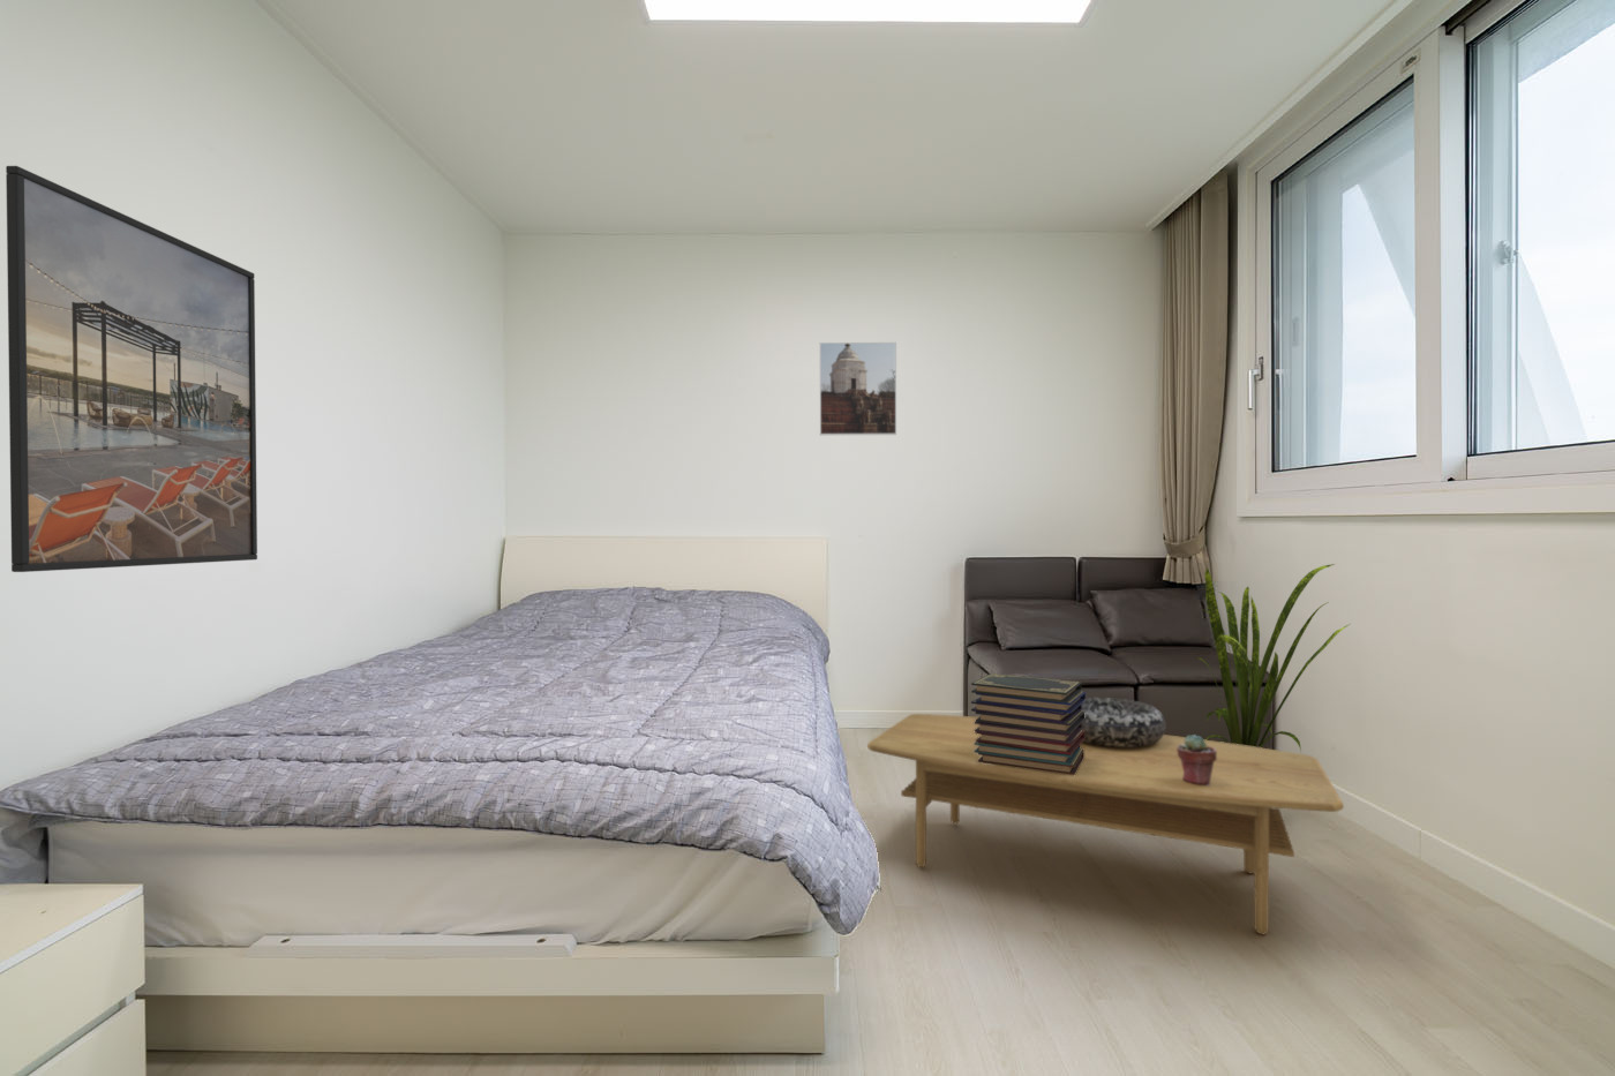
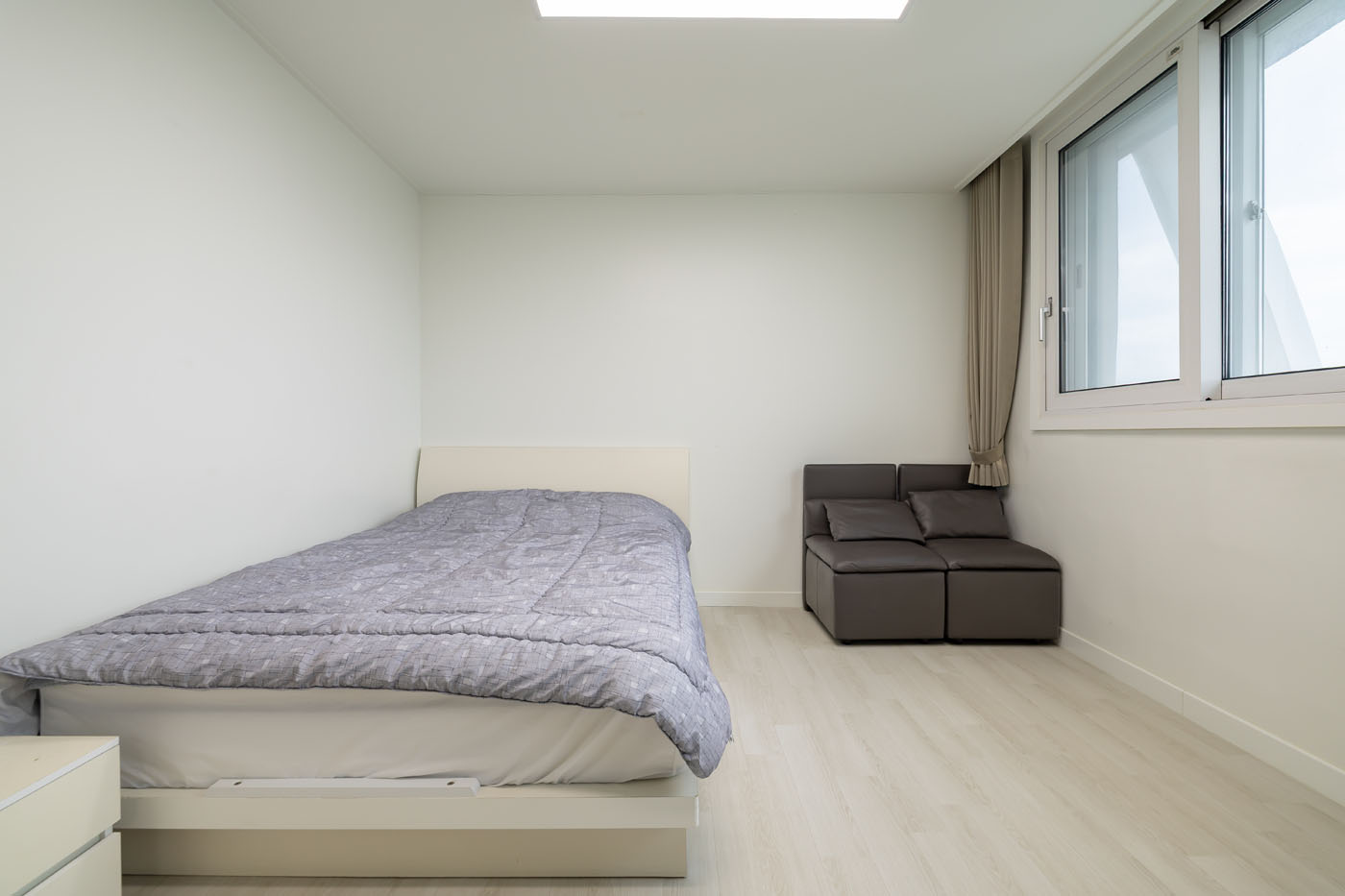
- book stack [970,672,1087,776]
- decorative bowl [1082,697,1167,747]
- house plant [1195,563,1351,751]
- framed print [5,165,258,573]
- coffee table [866,712,1345,937]
- potted succulent [1177,734,1218,785]
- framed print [819,341,897,436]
